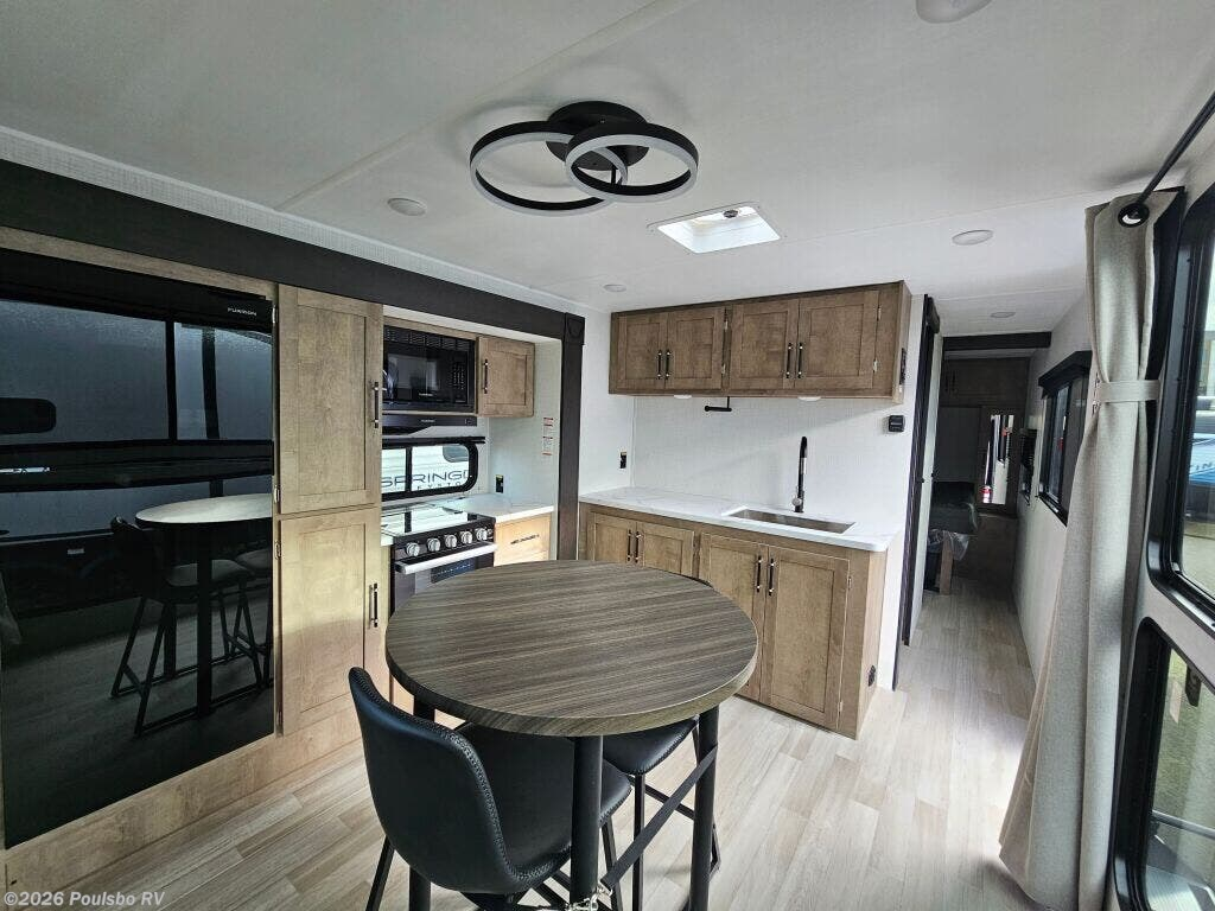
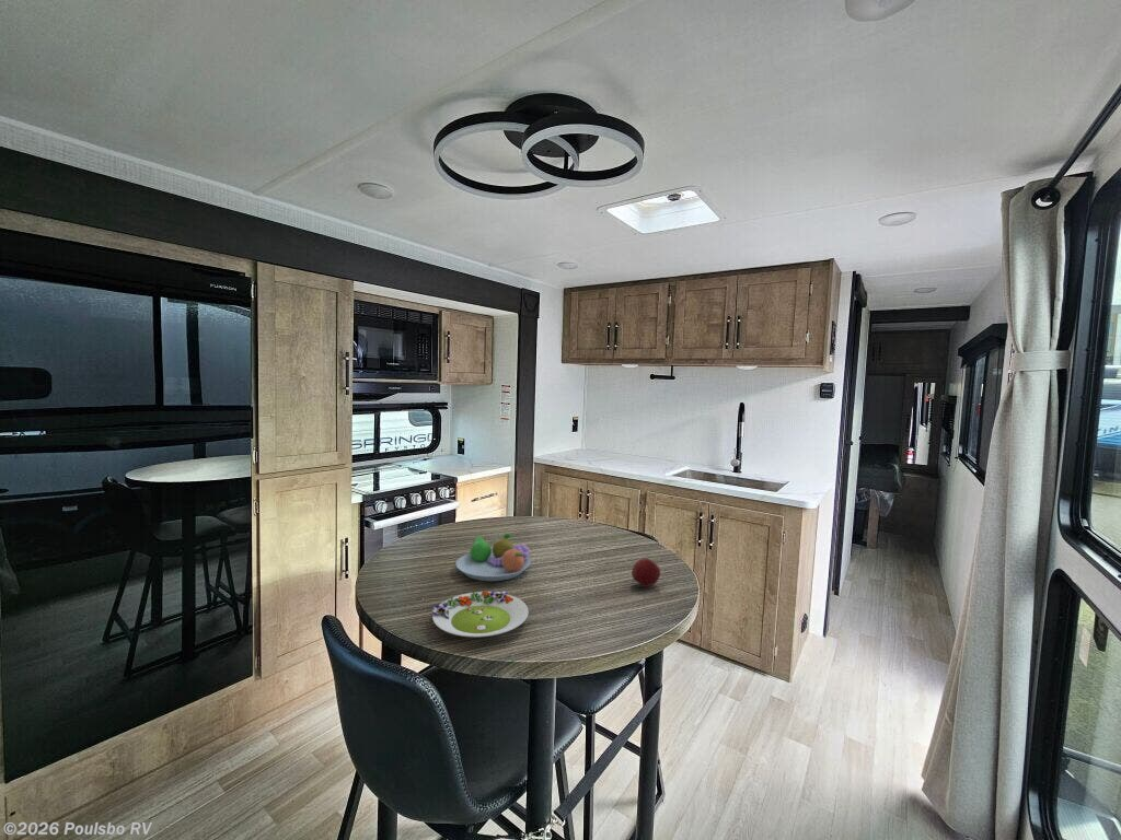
+ apple [631,558,661,588]
+ salad plate [431,590,530,638]
+ fruit bowl [454,533,531,582]
